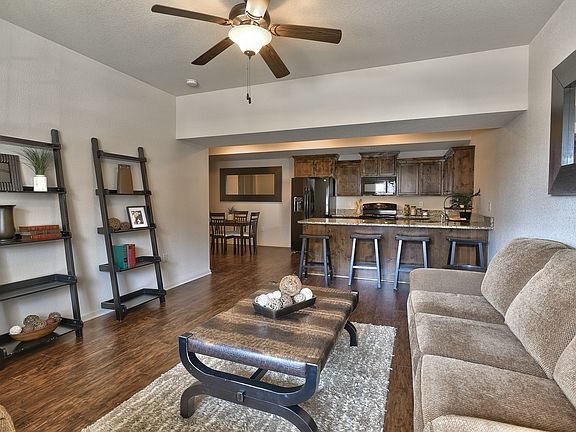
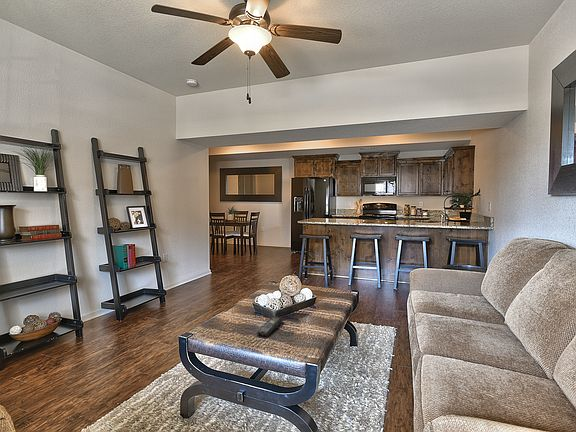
+ remote control [256,315,285,337]
